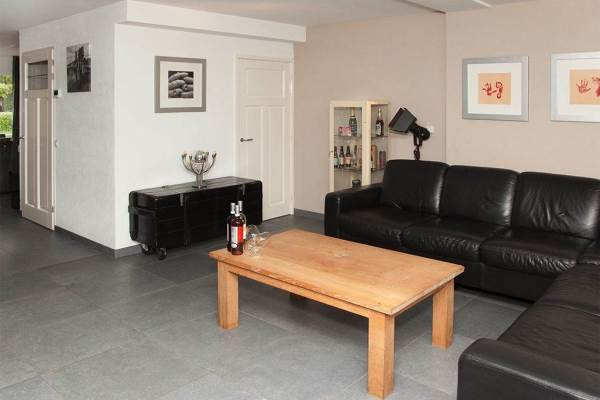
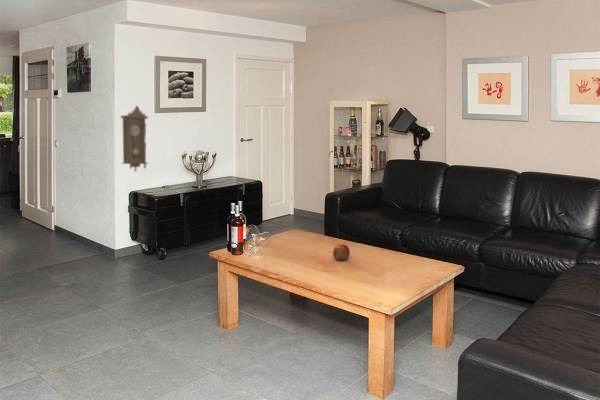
+ apple [332,243,351,261]
+ pendulum clock [119,105,150,173]
